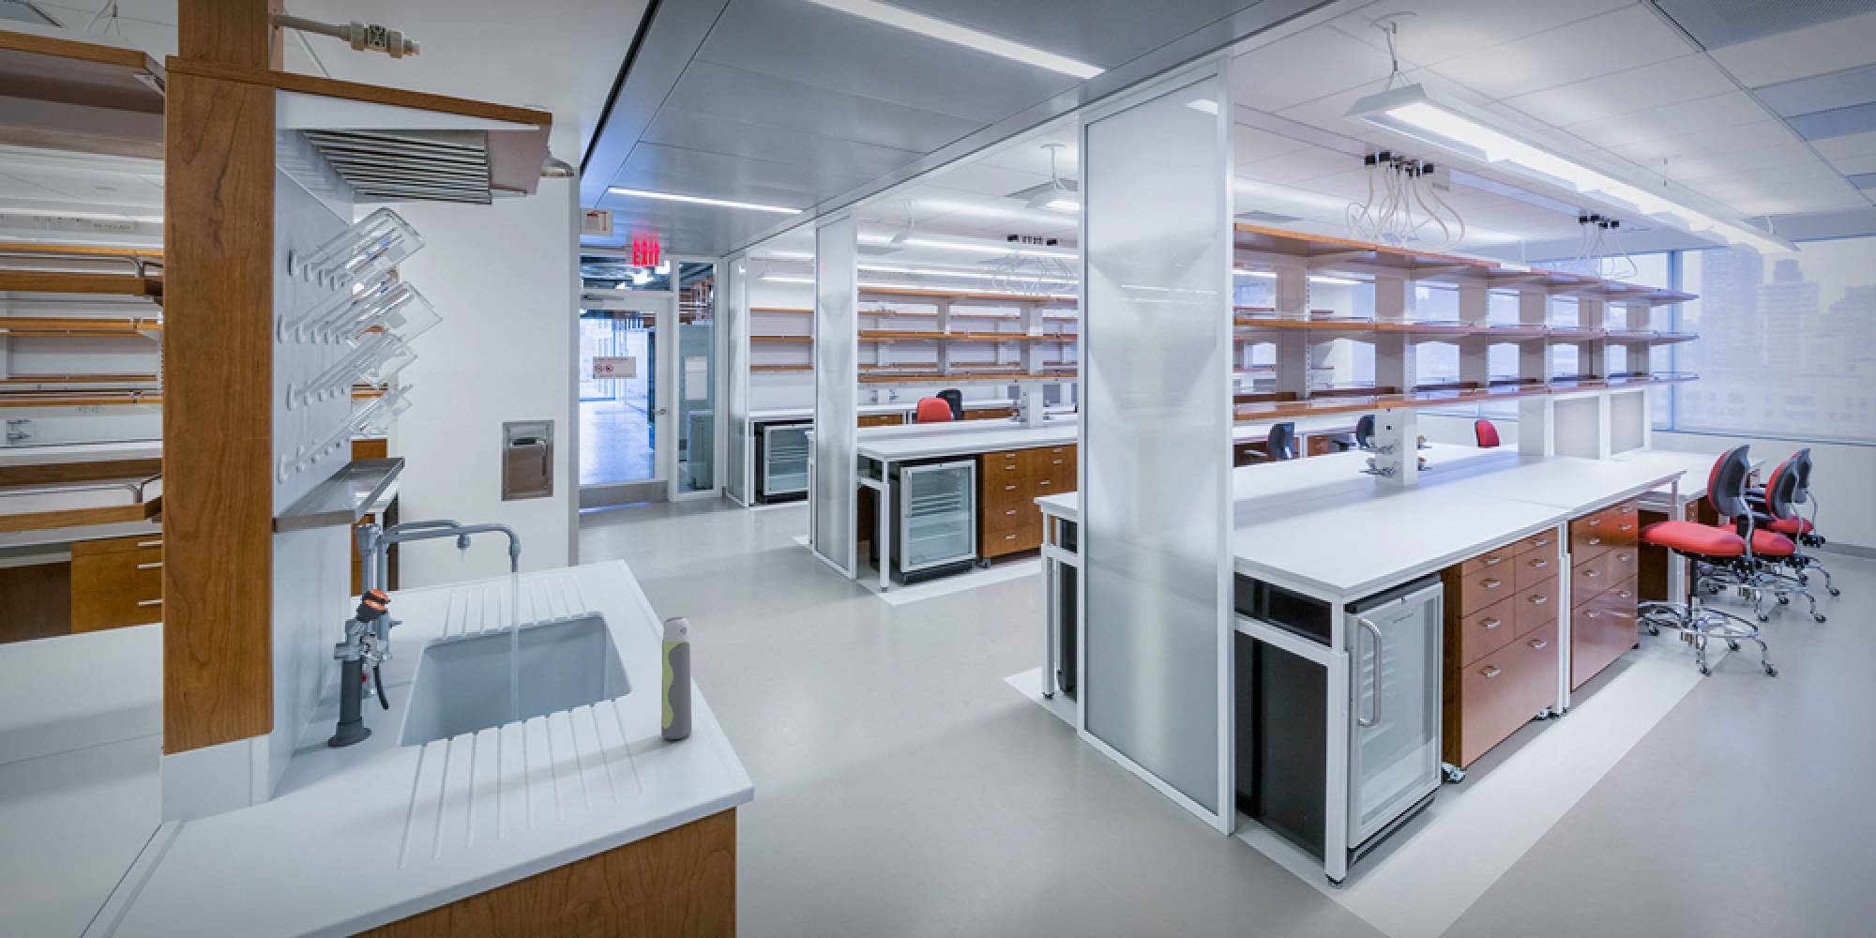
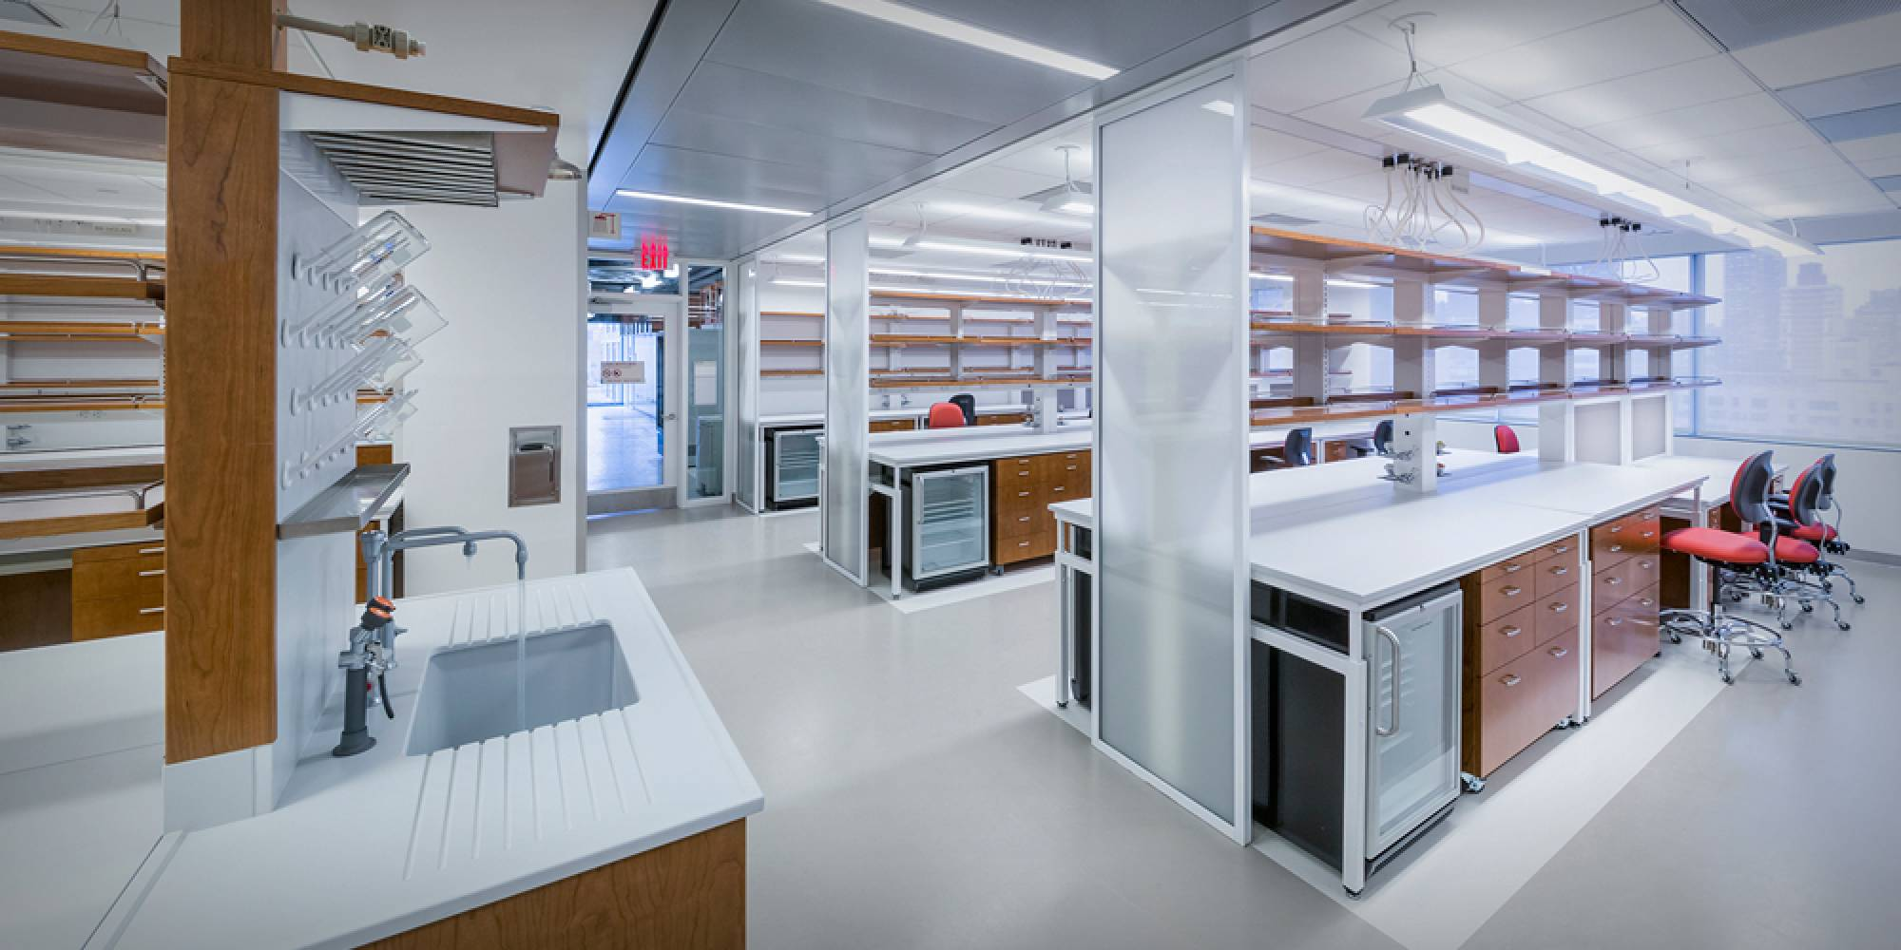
- spray bottle [660,616,693,741]
